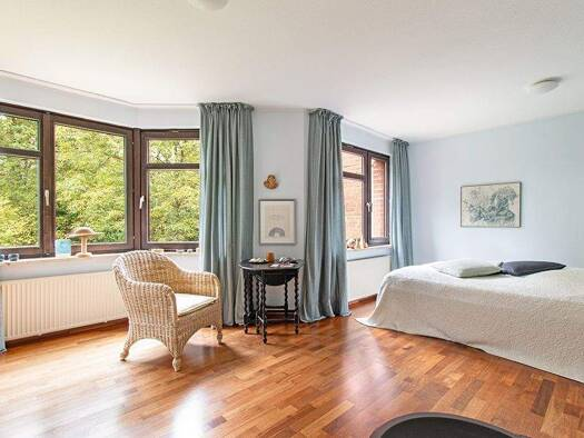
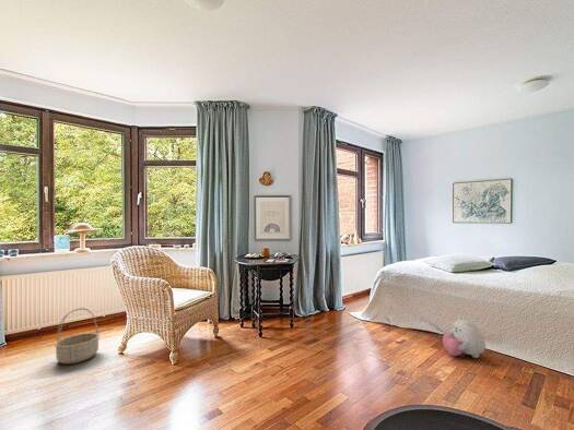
+ basket [54,307,101,365]
+ plush toy [442,316,487,359]
